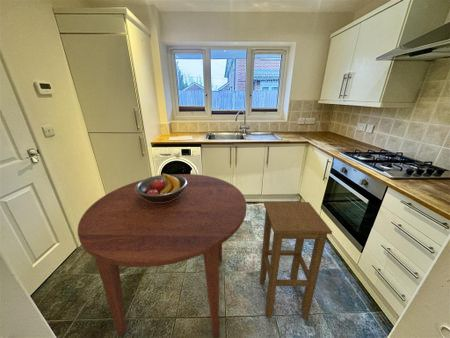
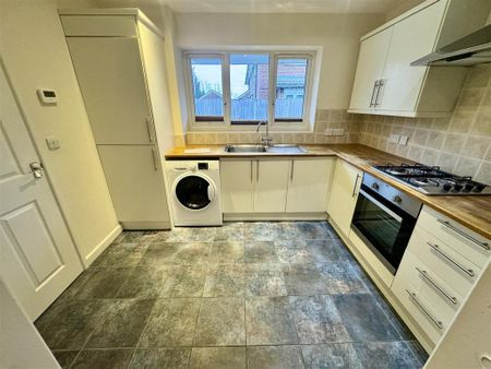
- stool [259,201,333,319]
- dining table [77,173,247,338]
- fruit bowl [135,172,187,202]
